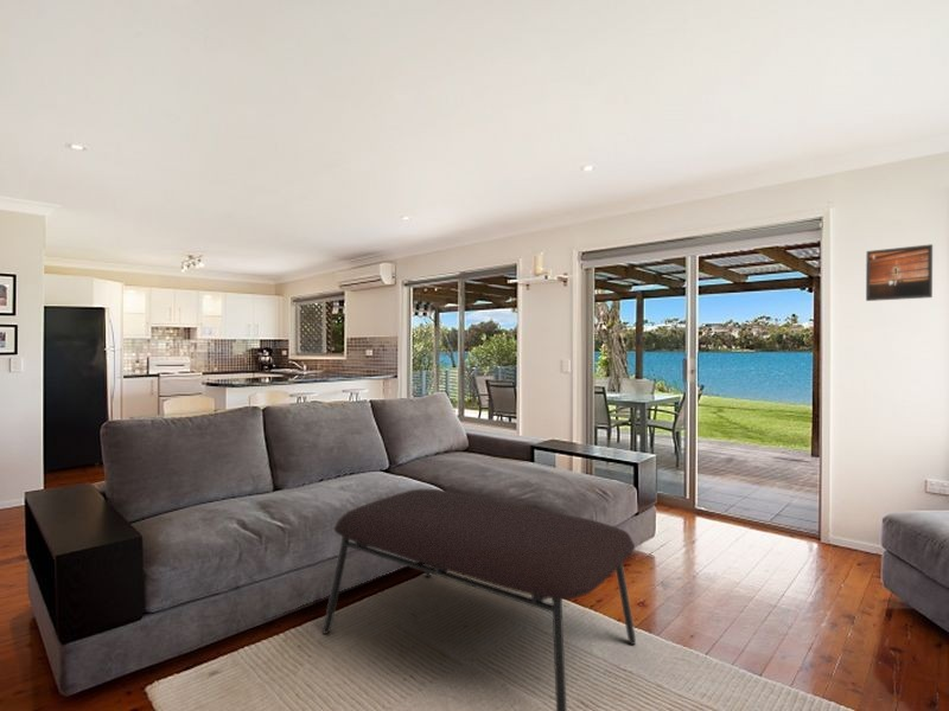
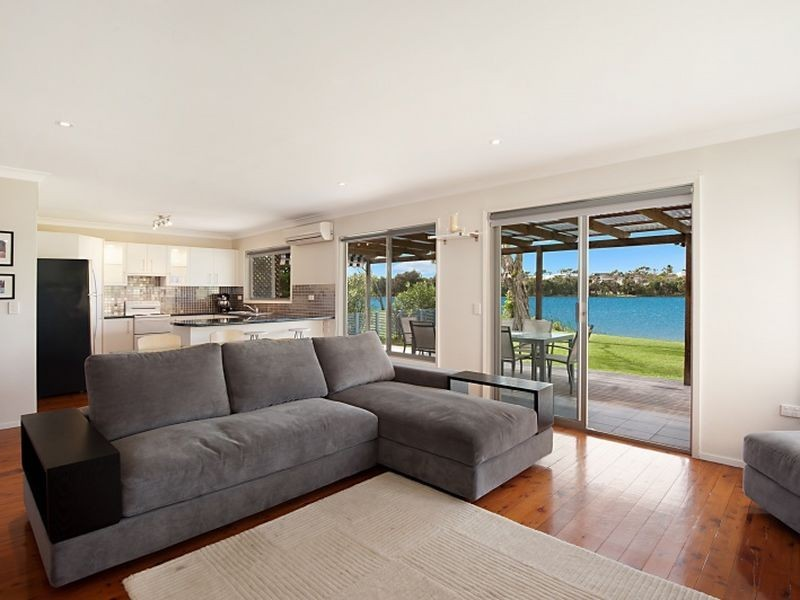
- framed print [865,243,934,302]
- coffee table [321,488,637,711]
